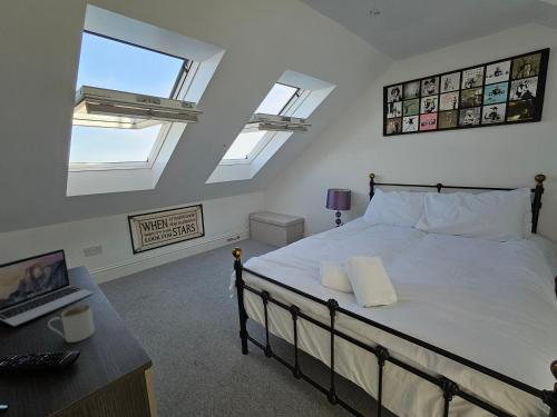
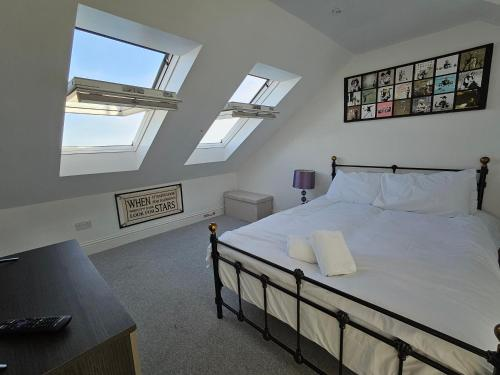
- laptop [0,248,94,327]
- mug [47,304,96,344]
